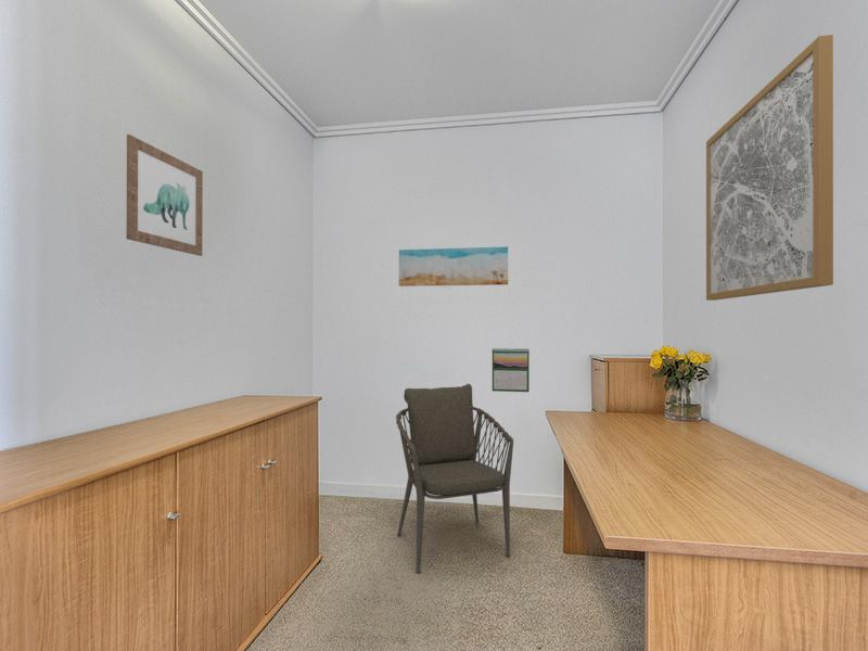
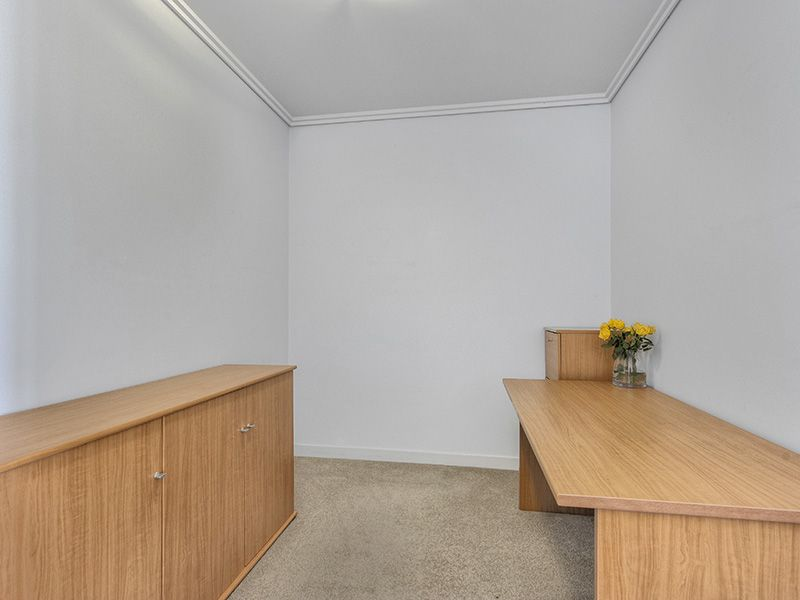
- wall art [398,245,509,288]
- armchair [395,383,514,574]
- calendar [492,346,531,393]
- wall art [705,34,834,302]
- wall art [126,133,204,257]
